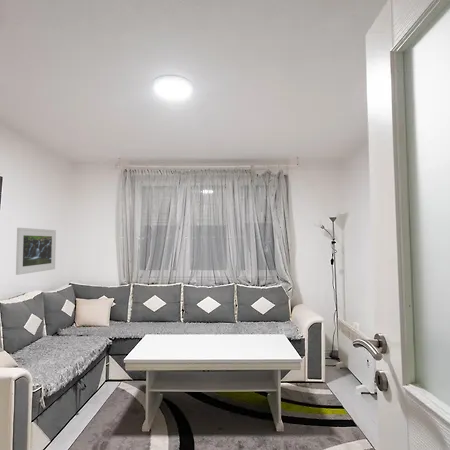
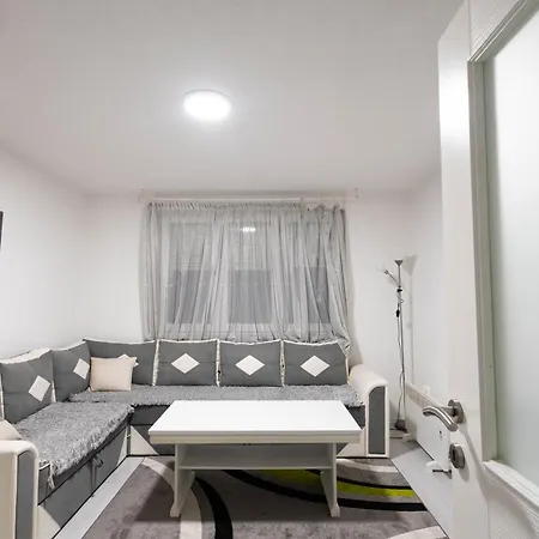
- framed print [15,227,57,276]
